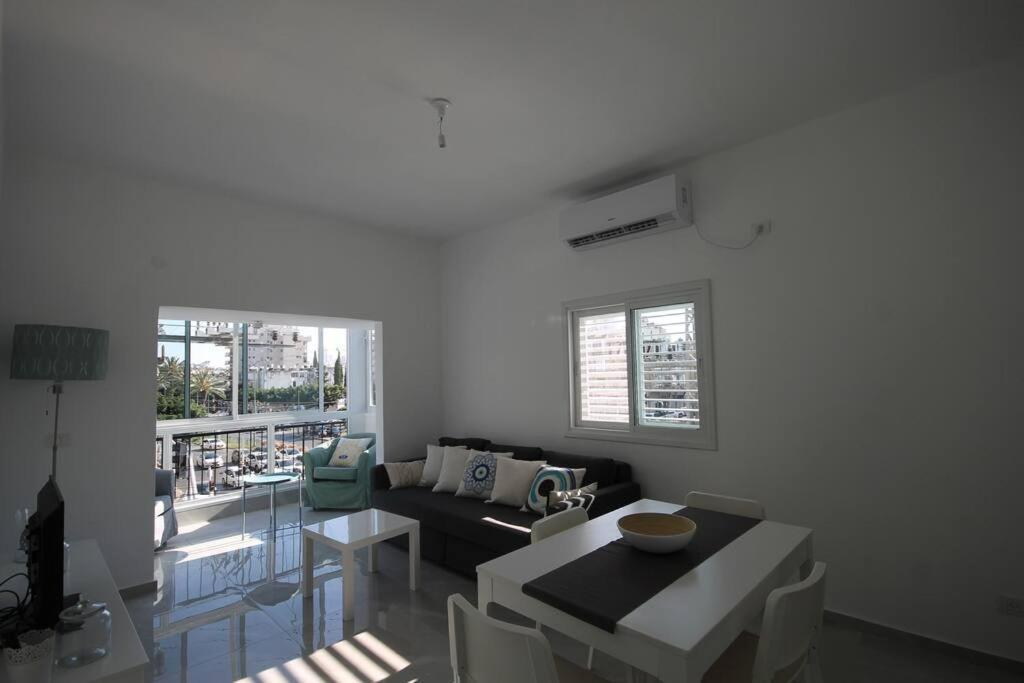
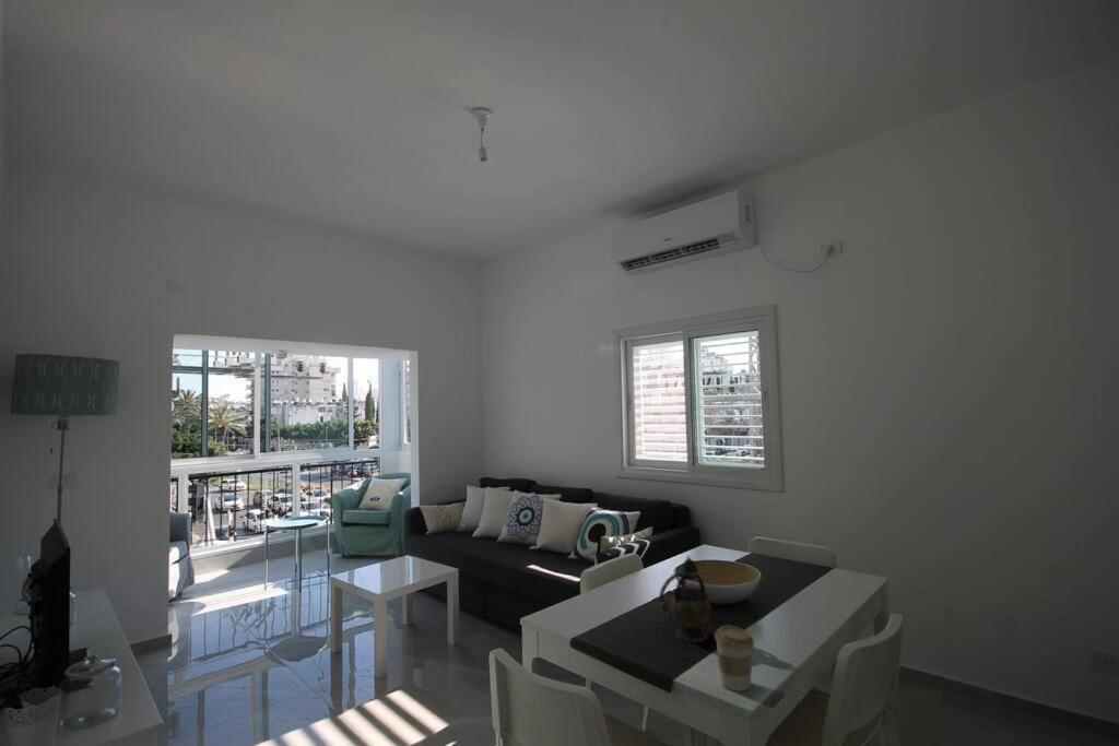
+ coffee cup [714,625,755,692]
+ teapot [658,555,716,643]
